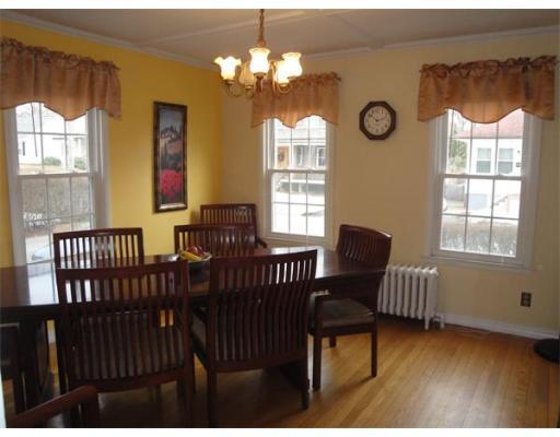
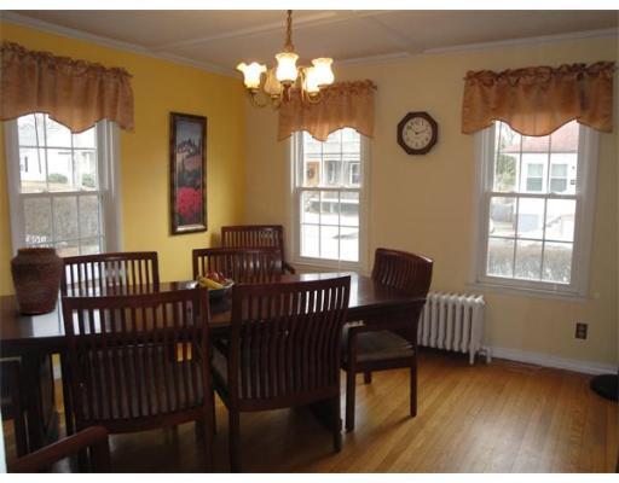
+ vase [8,246,64,315]
